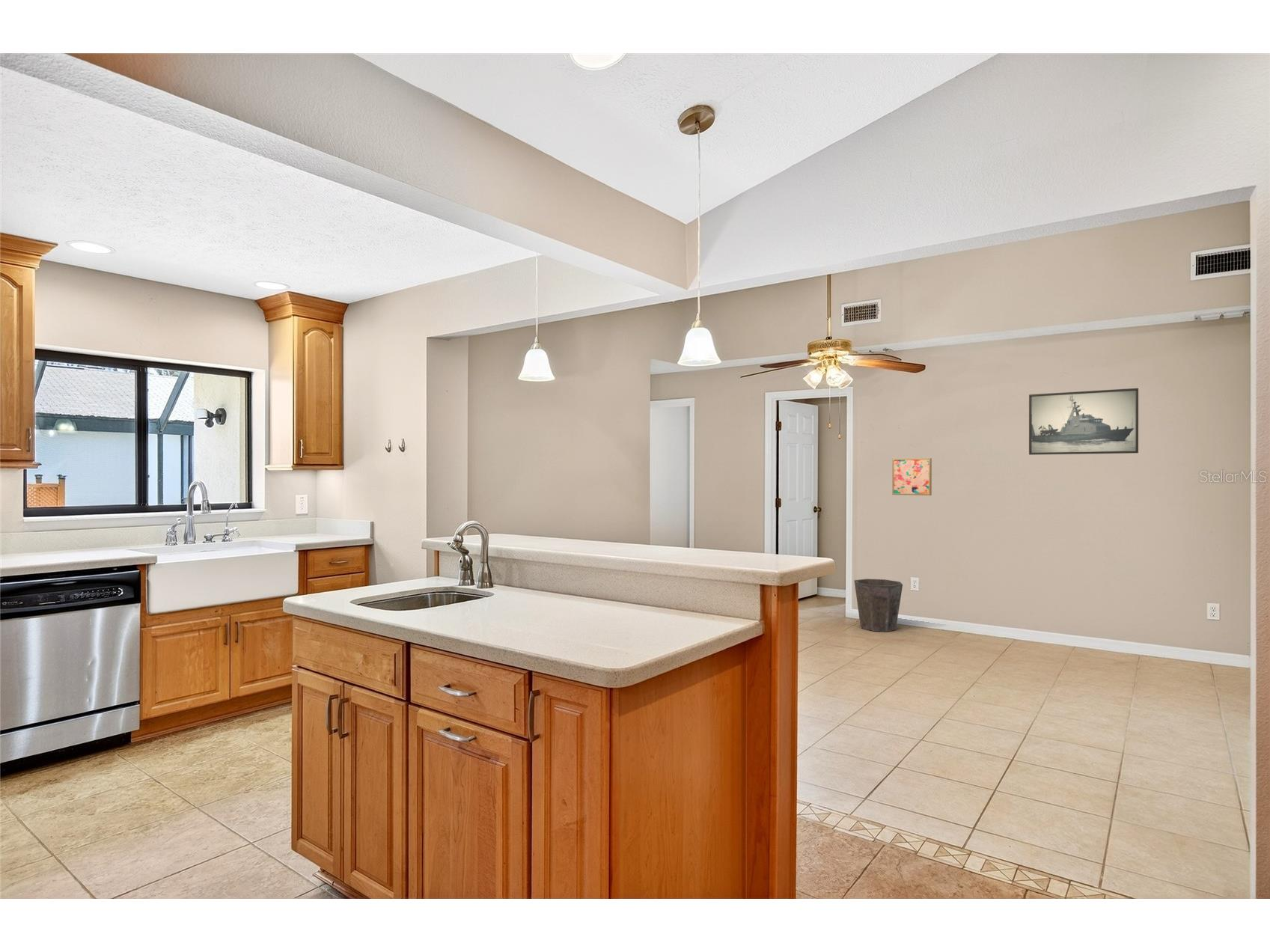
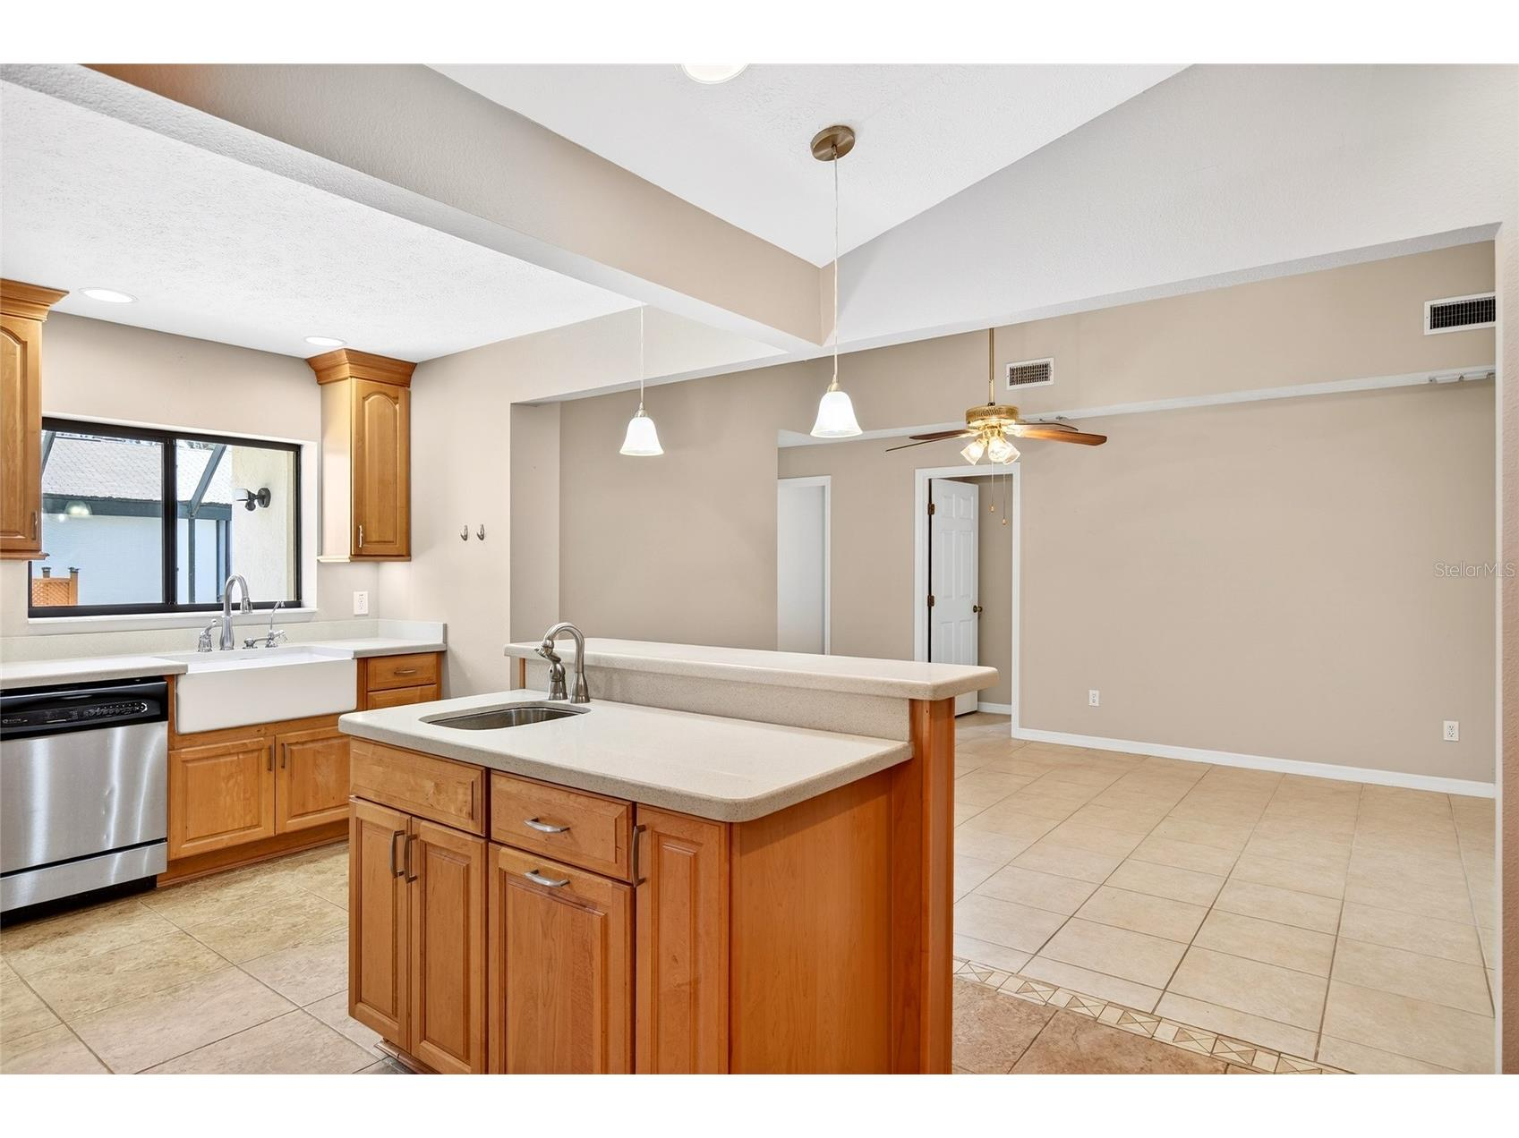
- wall art [891,457,932,496]
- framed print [1028,388,1139,456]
- waste bin [853,578,903,632]
